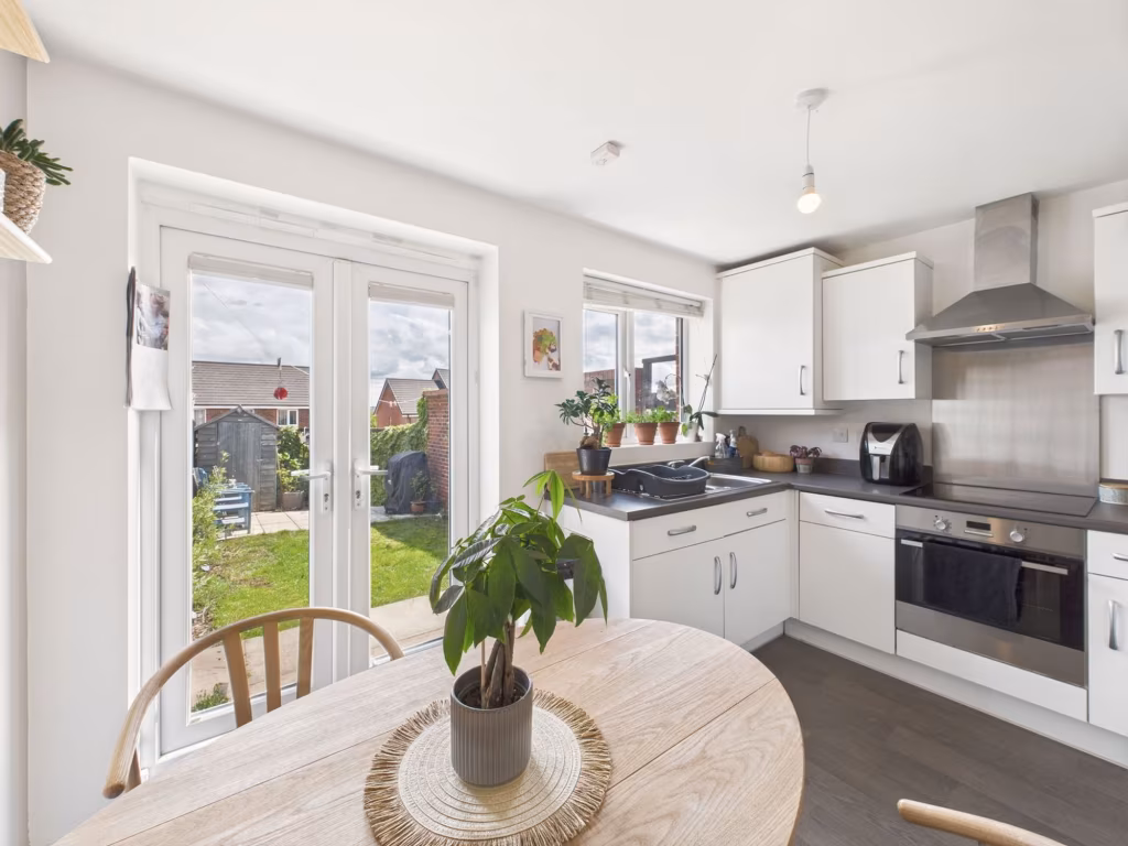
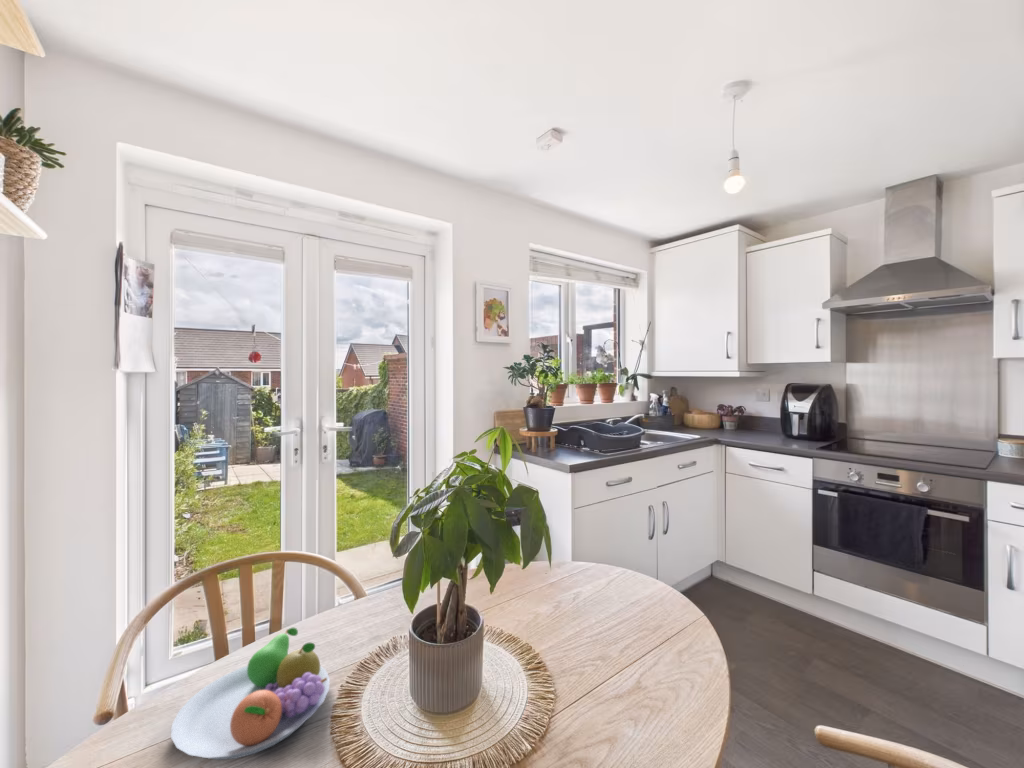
+ fruit bowl [170,627,331,761]
